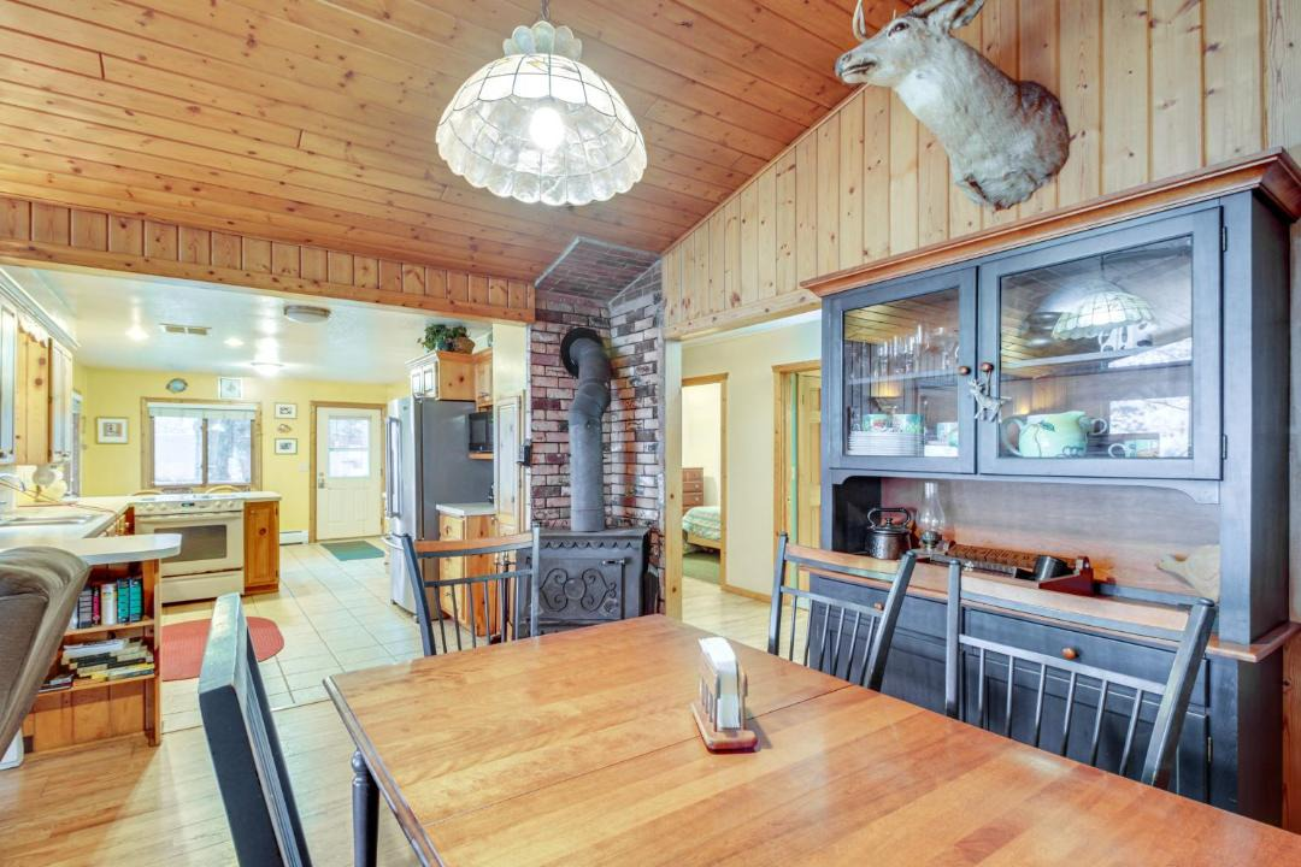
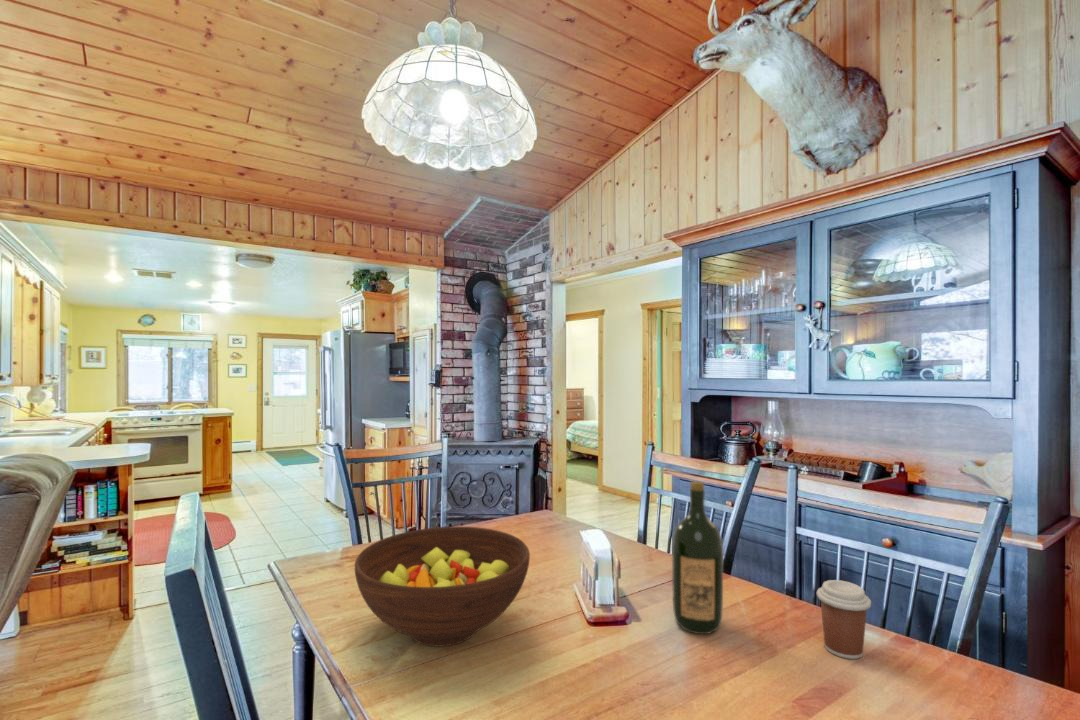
+ coffee cup [816,579,872,660]
+ wine bottle [671,480,724,635]
+ fruit bowl [354,526,531,647]
